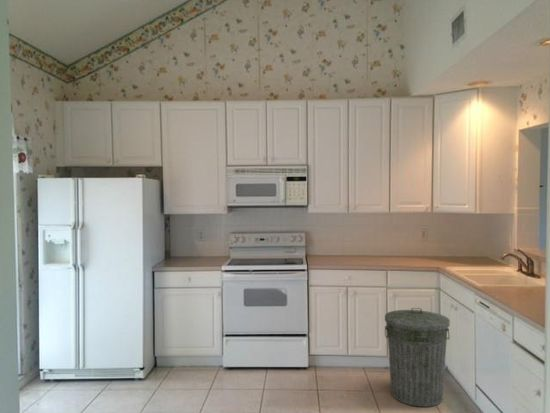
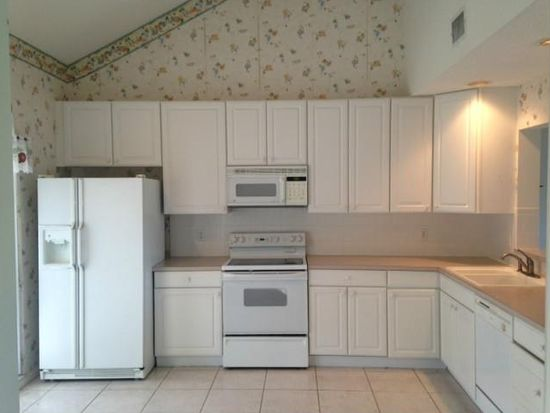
- trash can [384,307,451,408]
